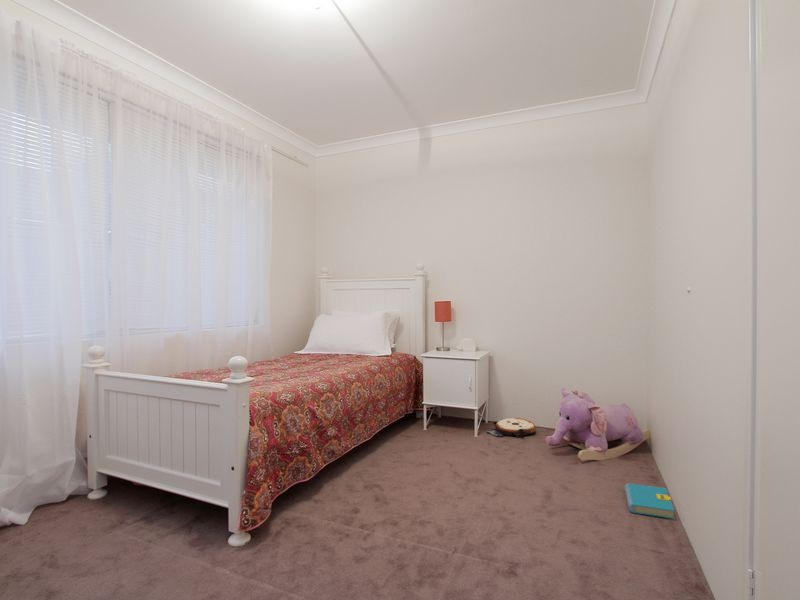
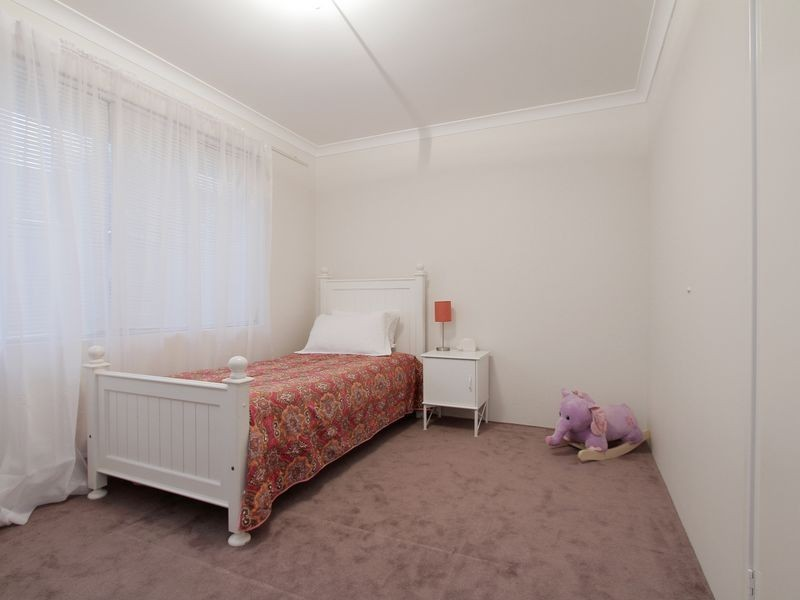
- plush toy [485,417,537,439]
- book [624,482,676,520]
